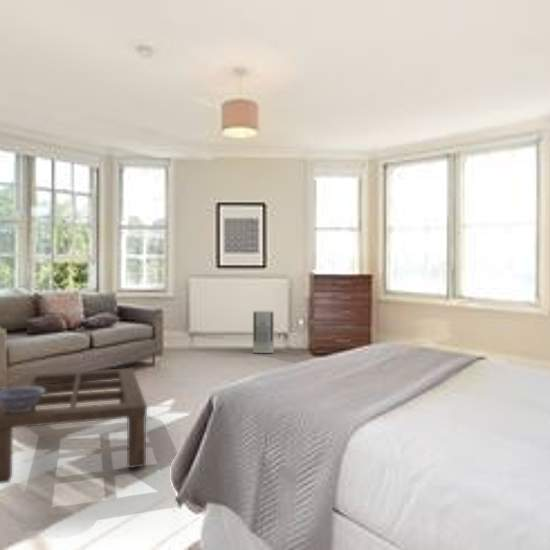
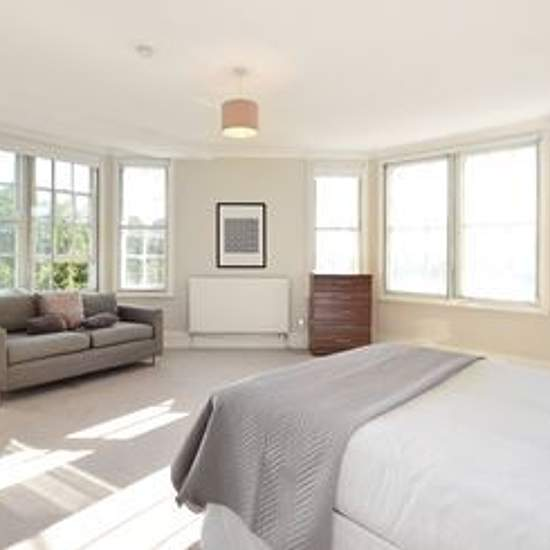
- air purifier [252,309,275,354]
- coffee table [0,367,148,485]
- decorative bowl [0,387,45,412]
